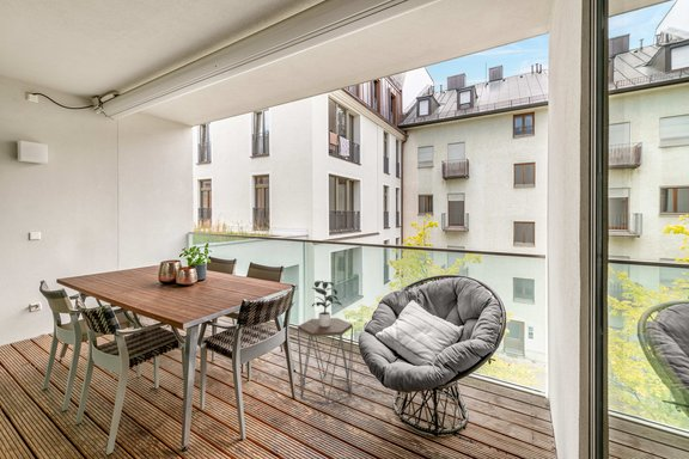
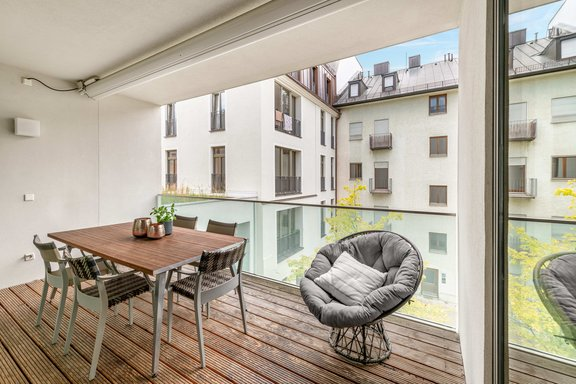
- side table [297,317,354,406]
- potted plant [311,280,343,326]
